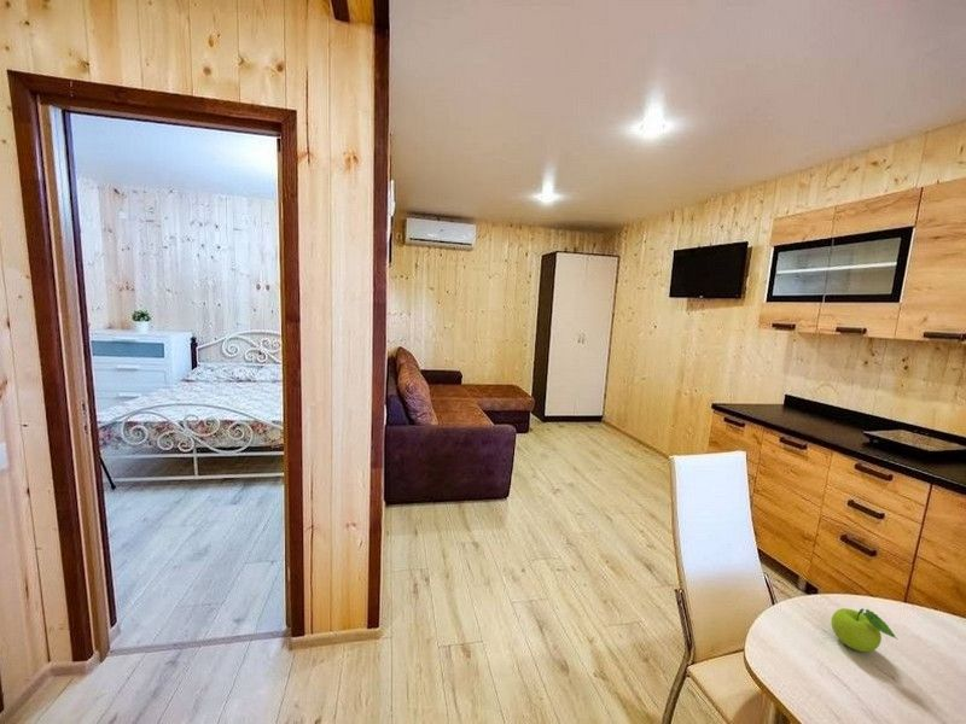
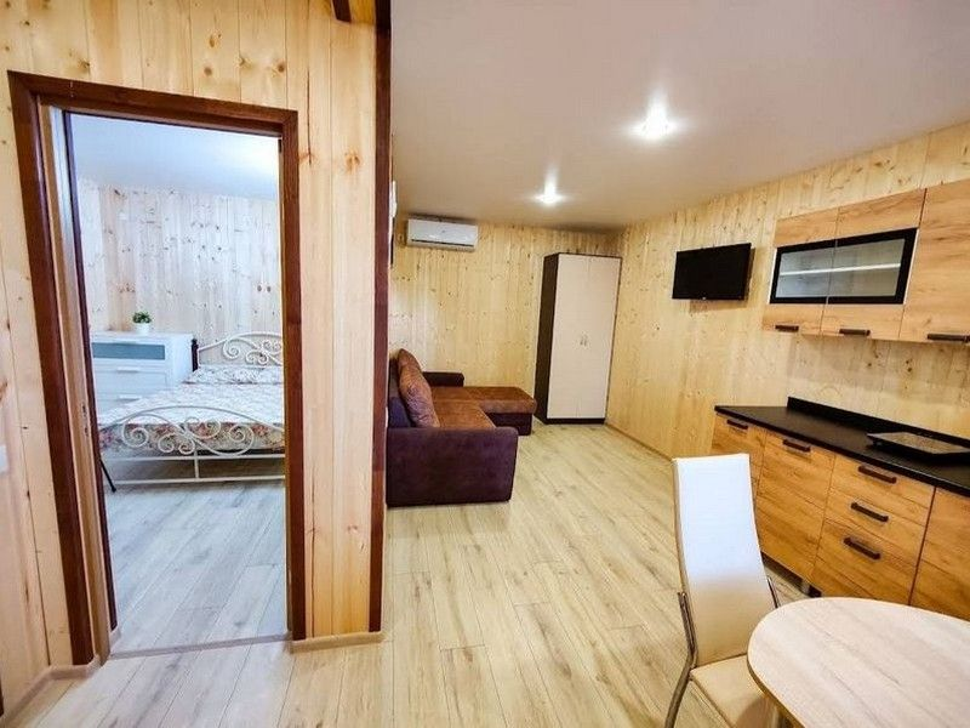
- fruit [830,607,898,653]
